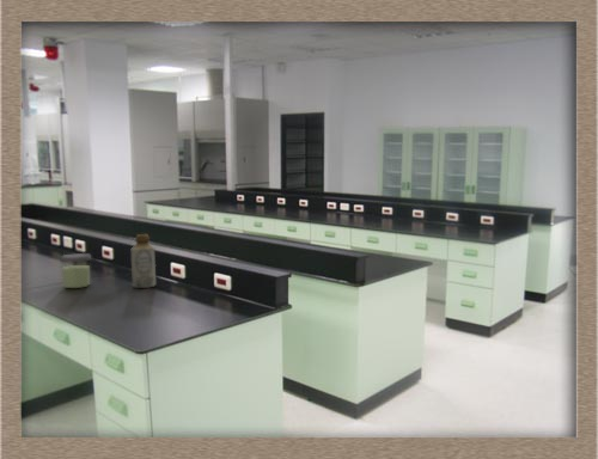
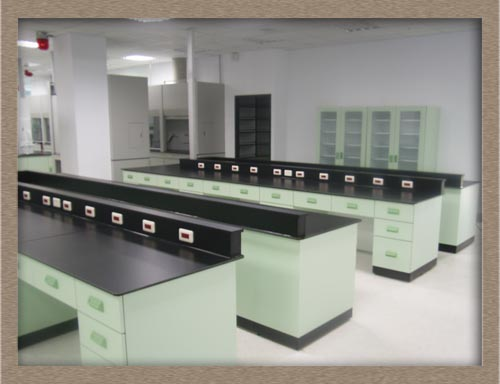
- jar [59,252,92,289]
- bottle [130,233,157,289]
